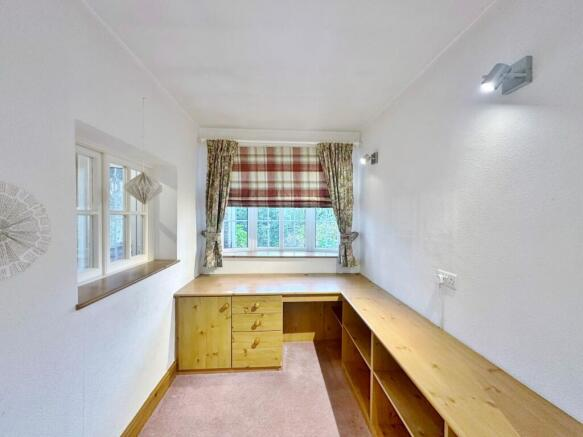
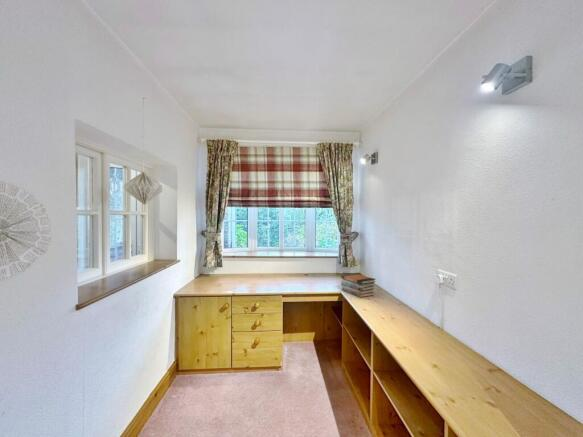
+ book stack [340,273,377,298]
